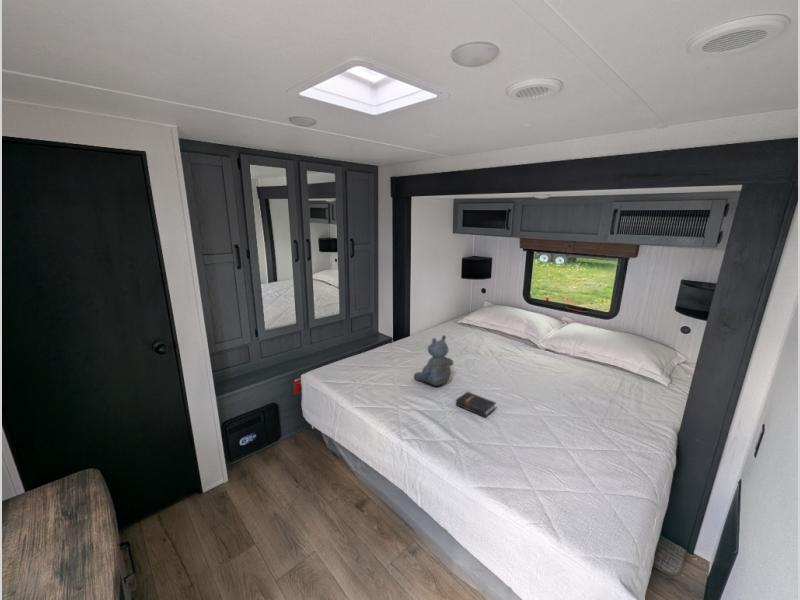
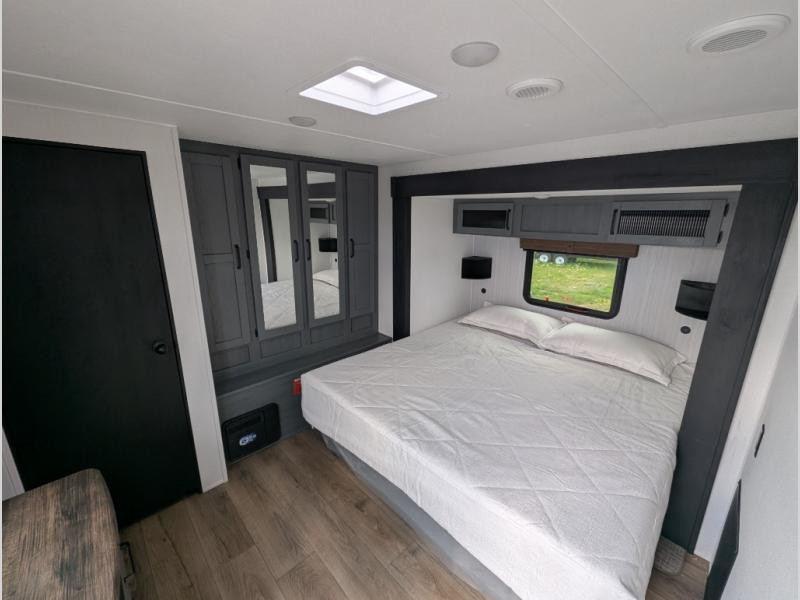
- stuffed bear [413,334,455,387]
- hardback book [455,390,497,418]
